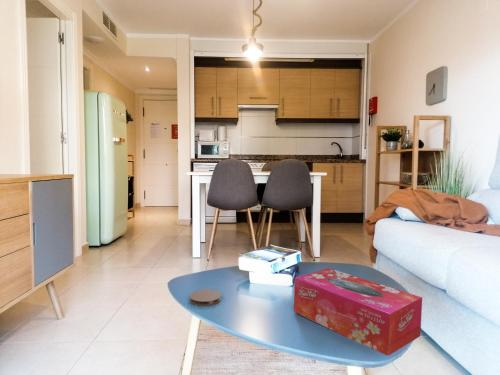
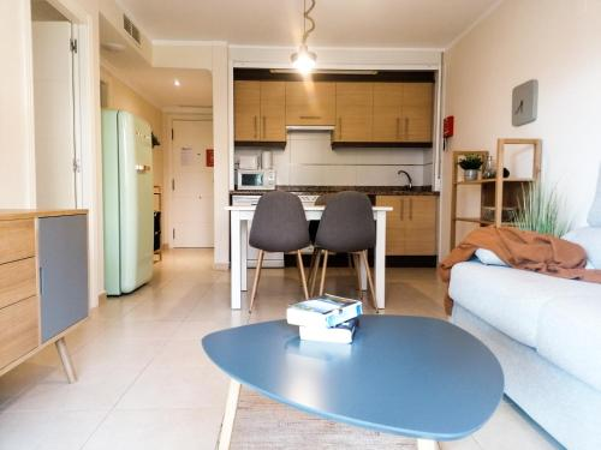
- tissue box [293,267,423,357]
- coaster [189,288,222,307]
